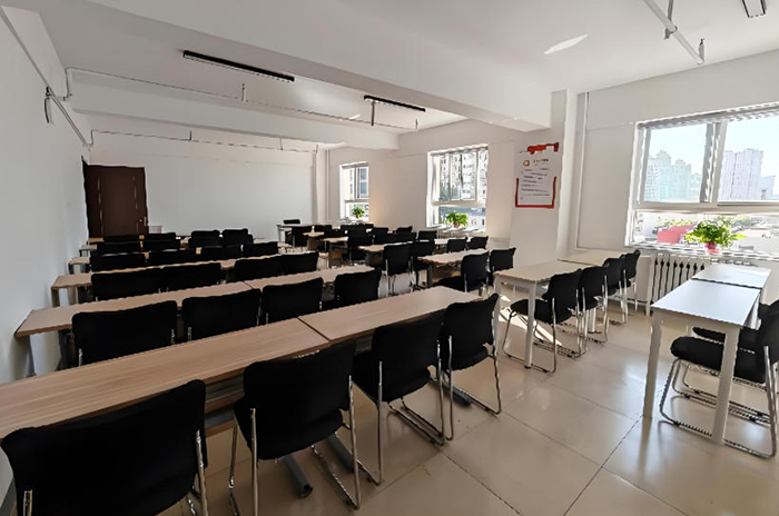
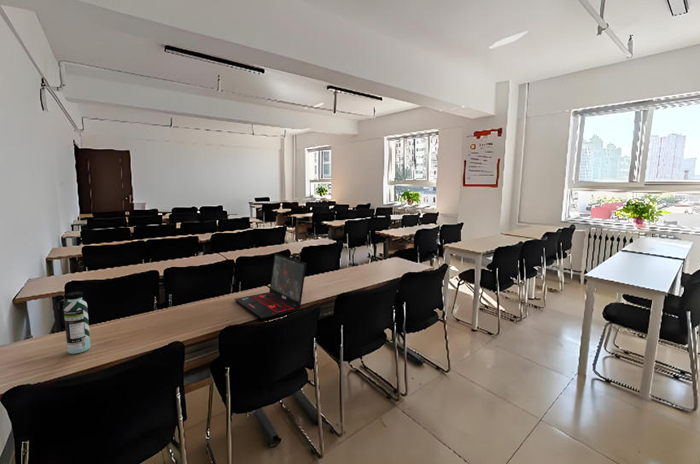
+ laptop [234,253,307,320]
+ water bottle [63,291,91,355]
